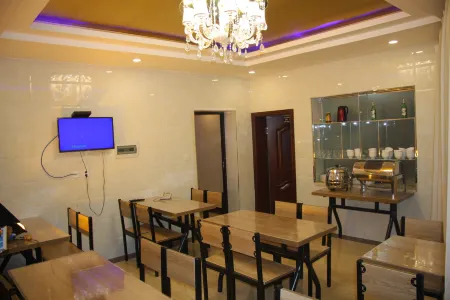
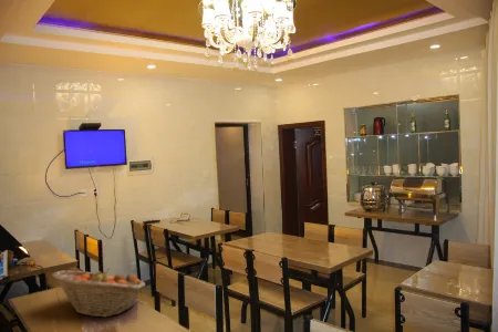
+ fruit basket [51,267,146,318]
